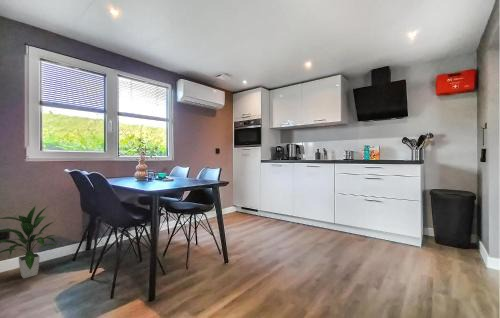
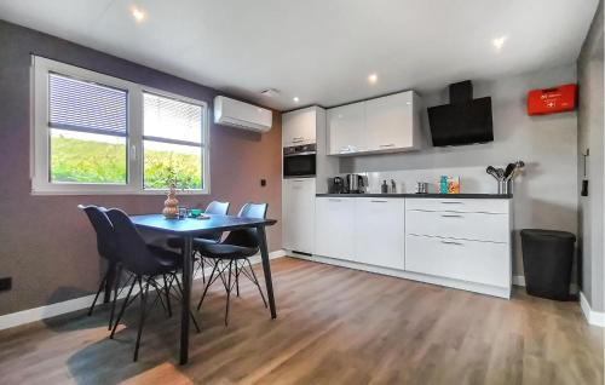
- indoor plant [0,205,59,279]
